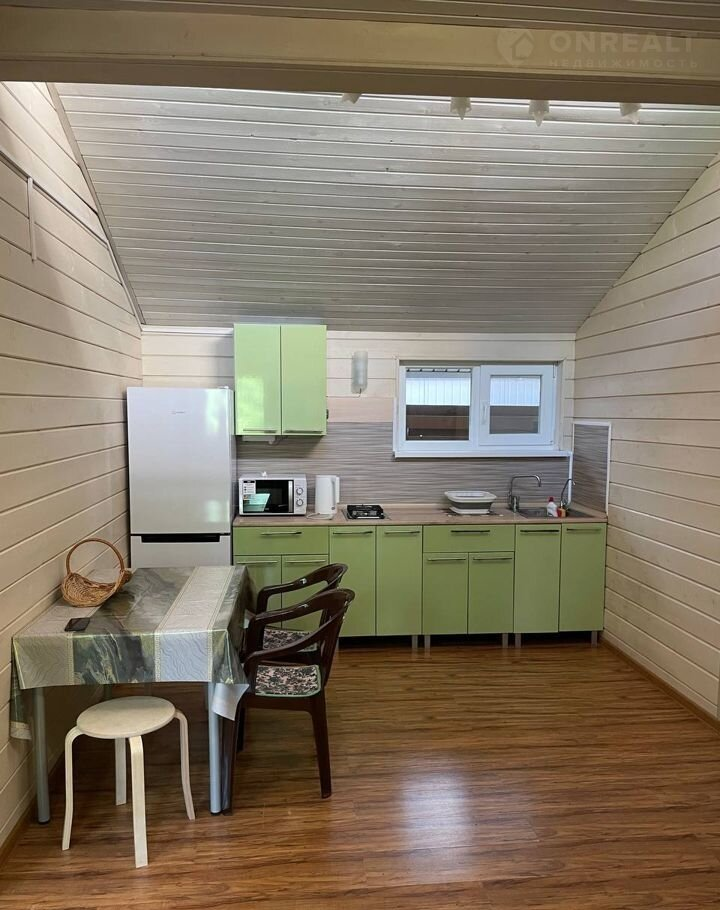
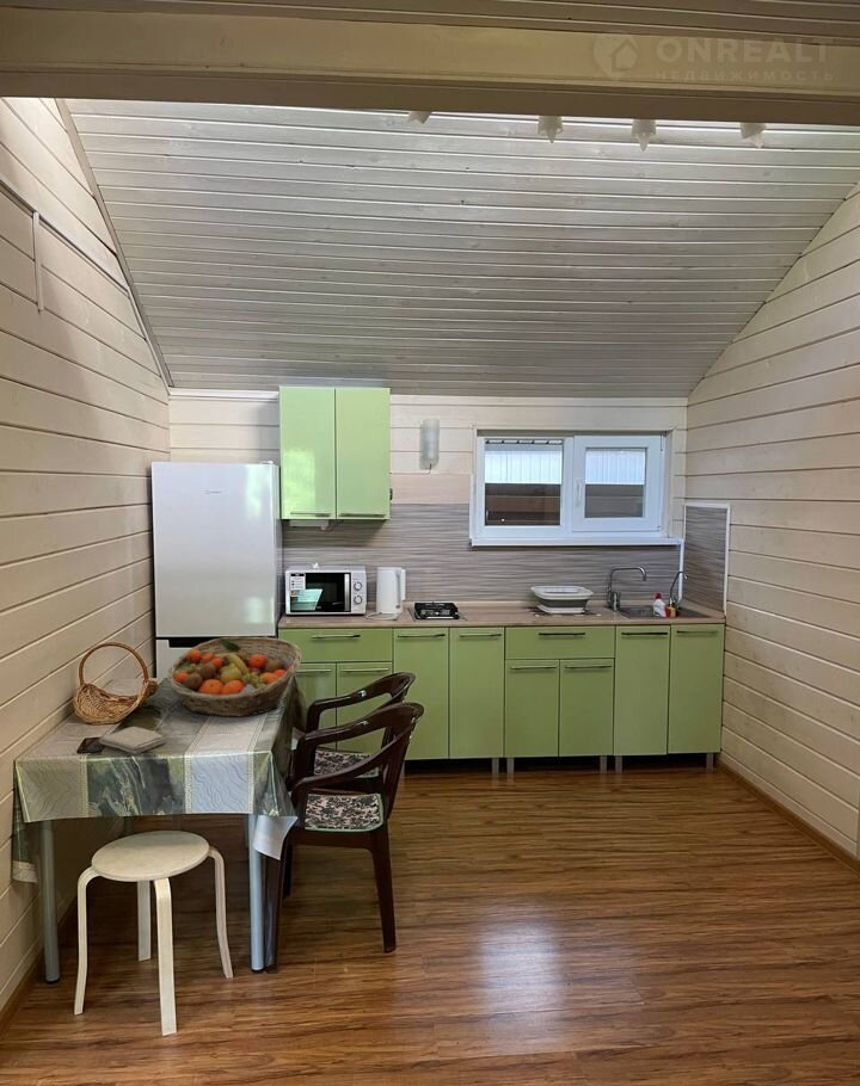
+ washcloth [98,726,167,755]
+ fruit basket [165,636,303,717]
